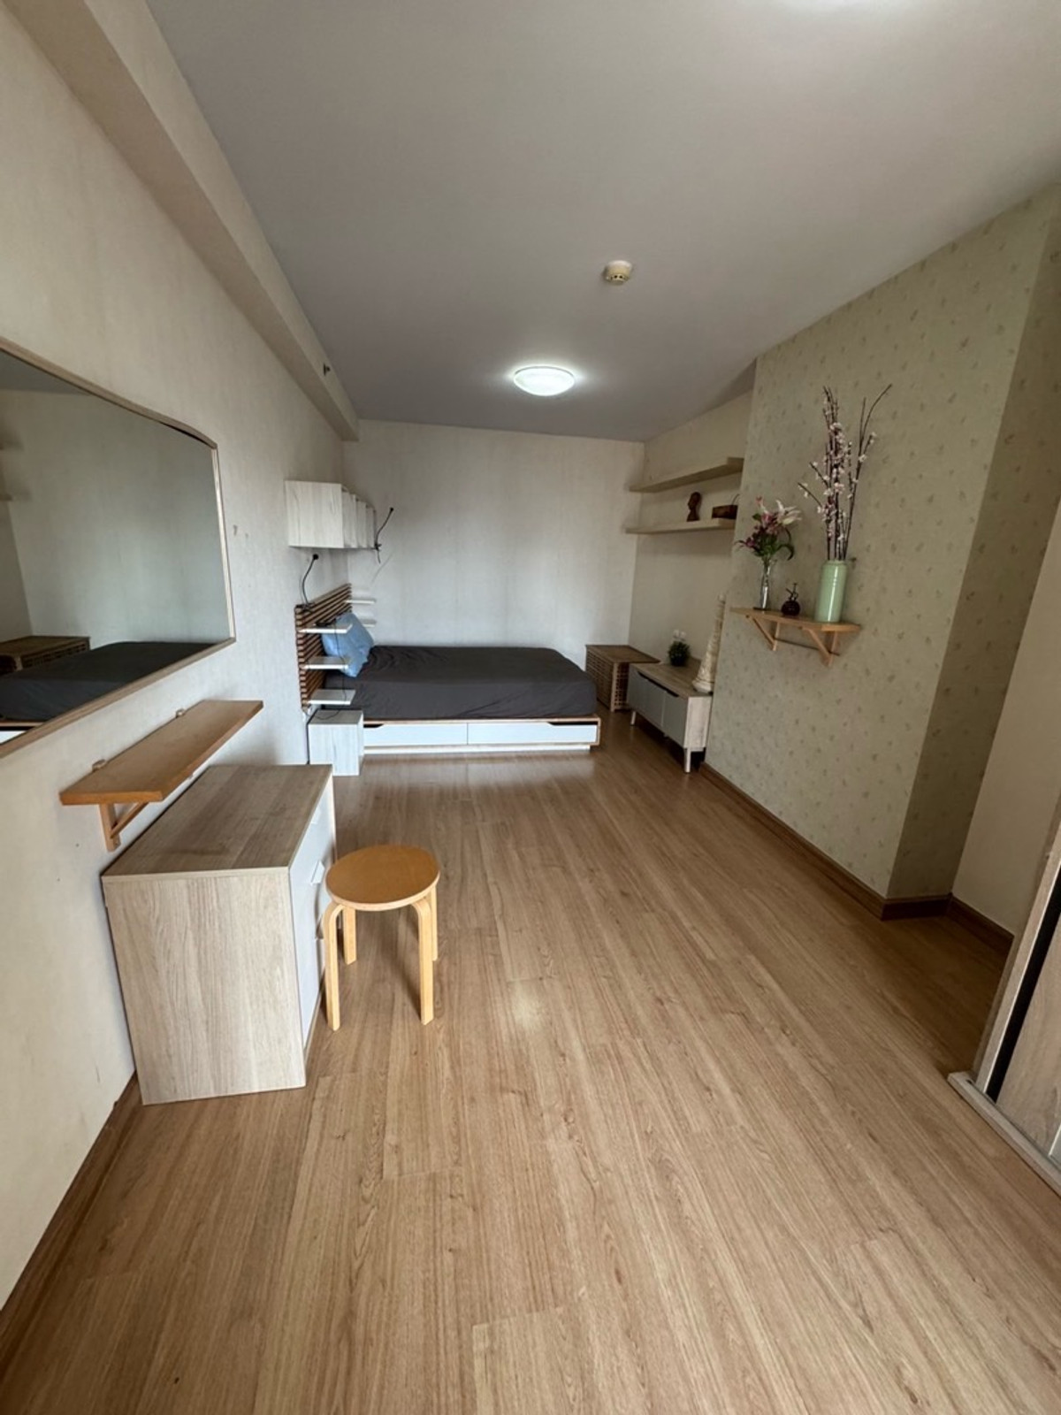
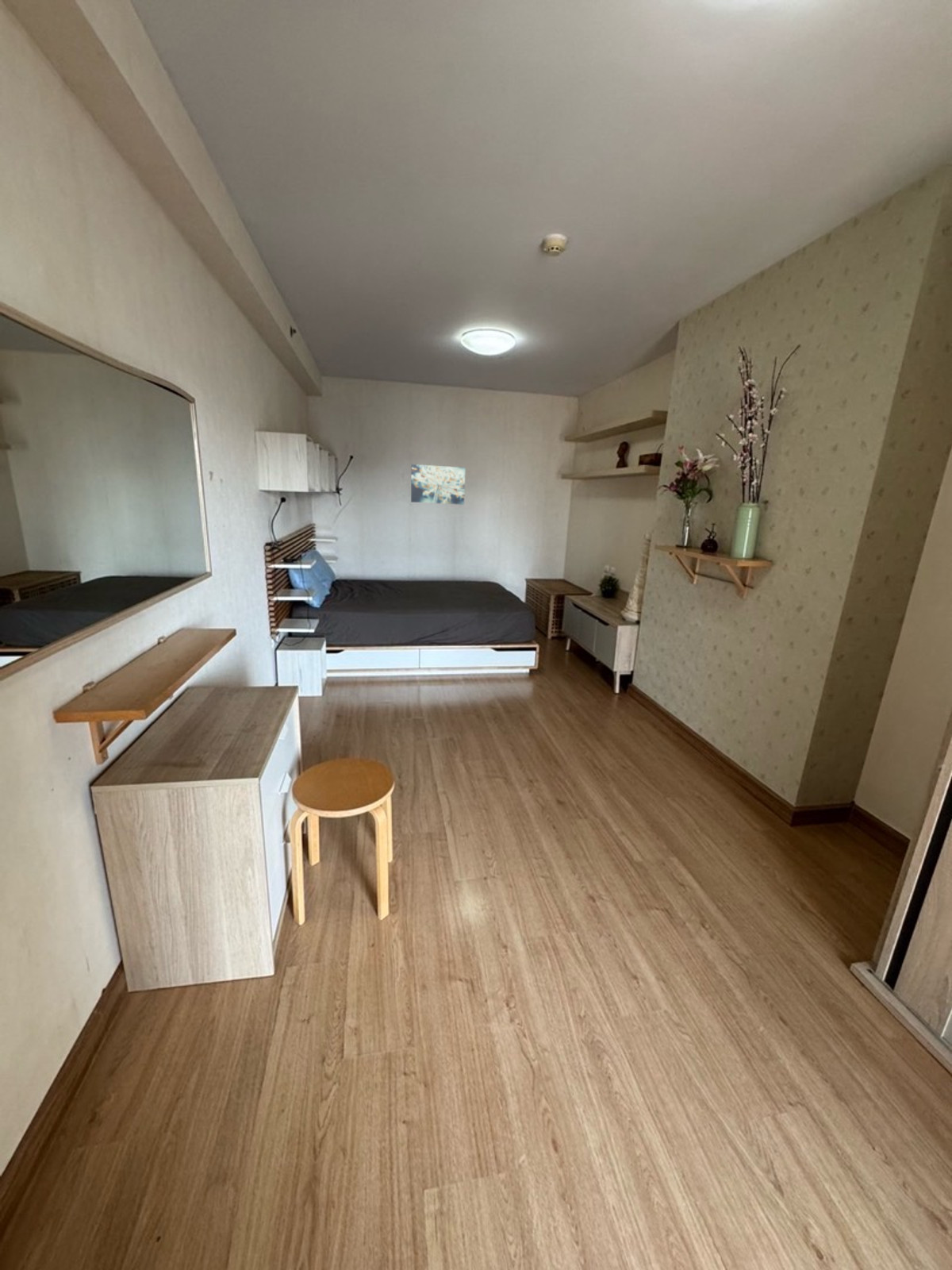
+ wall art [410,464,466,506]
